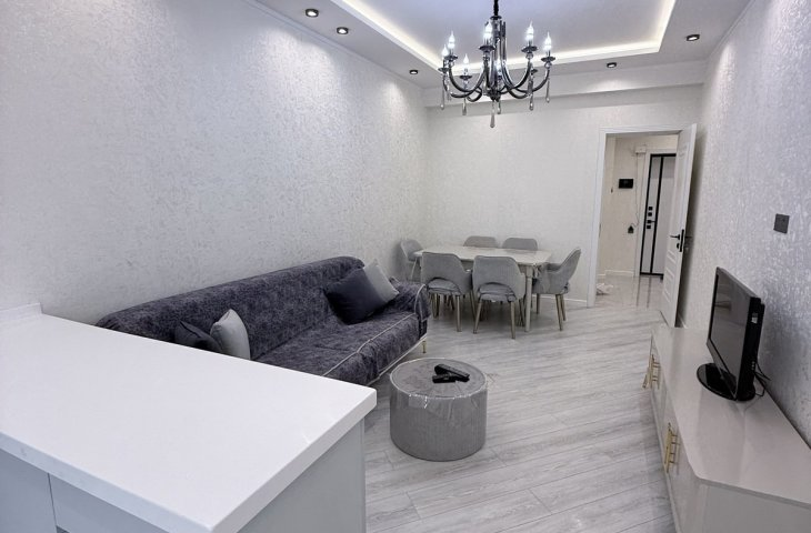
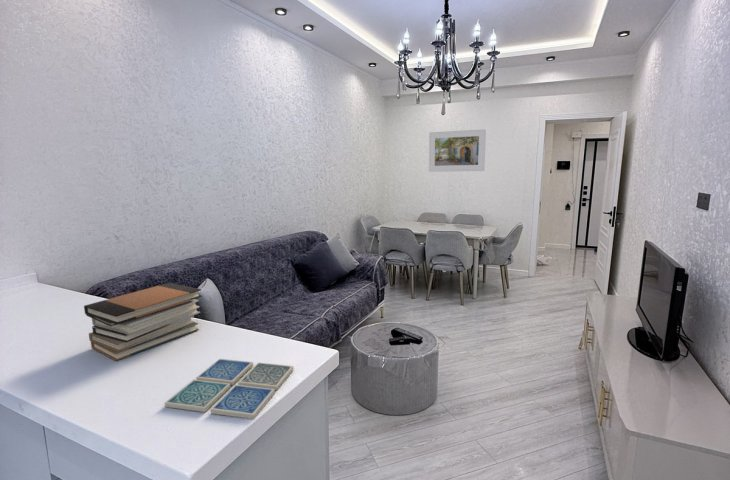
+ drink coaster [164,358,295,420]
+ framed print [428,128,487,173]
+ book stack [83,282,203,362]
